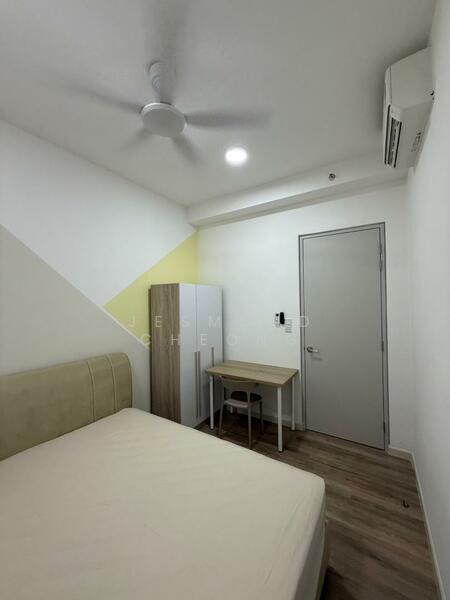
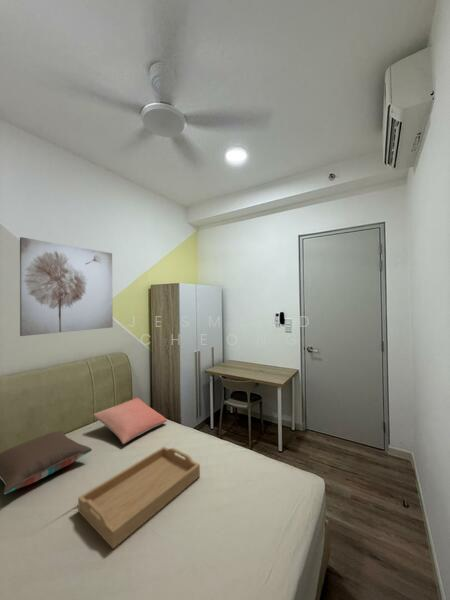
+ wall art [19,236,114,337]
+ serving tray [77,446,201,550]
+ pillow [92,397,168,445]
+ pillow [0,430,93,495]
